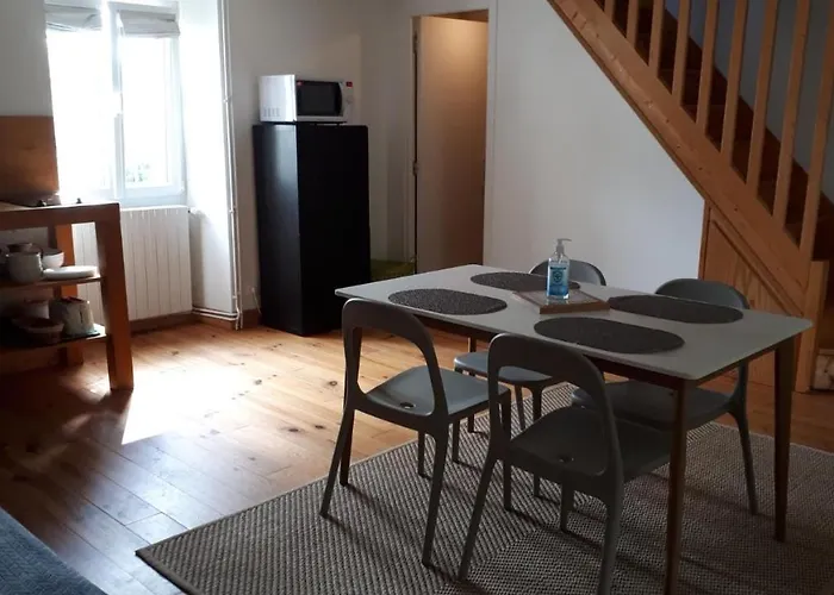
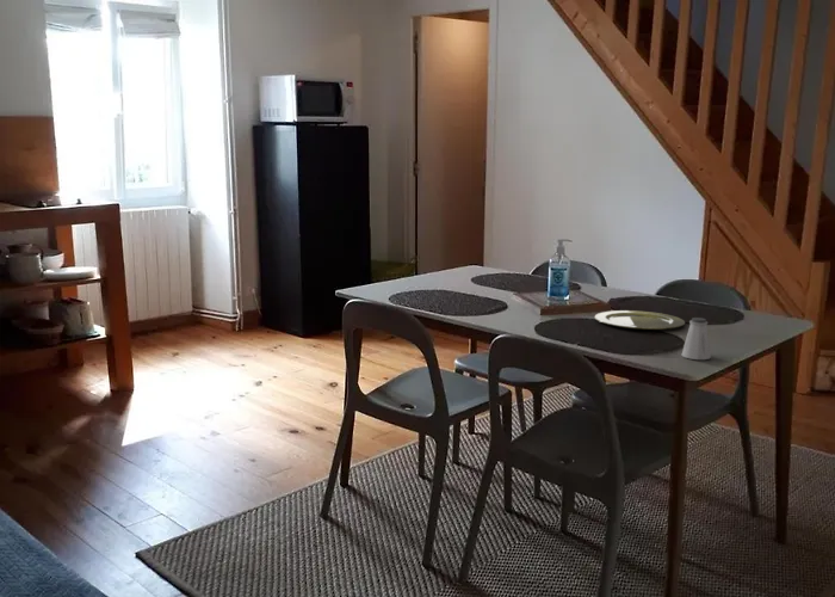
+ saltshaker [680,316,712,361]
+ plate [593,309,686,331]
